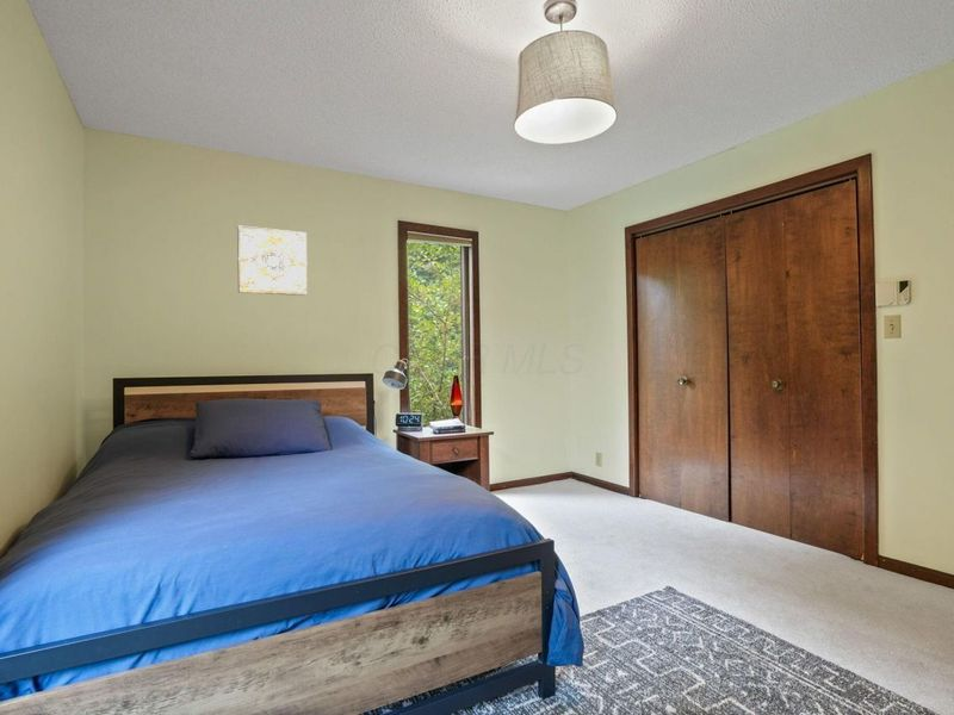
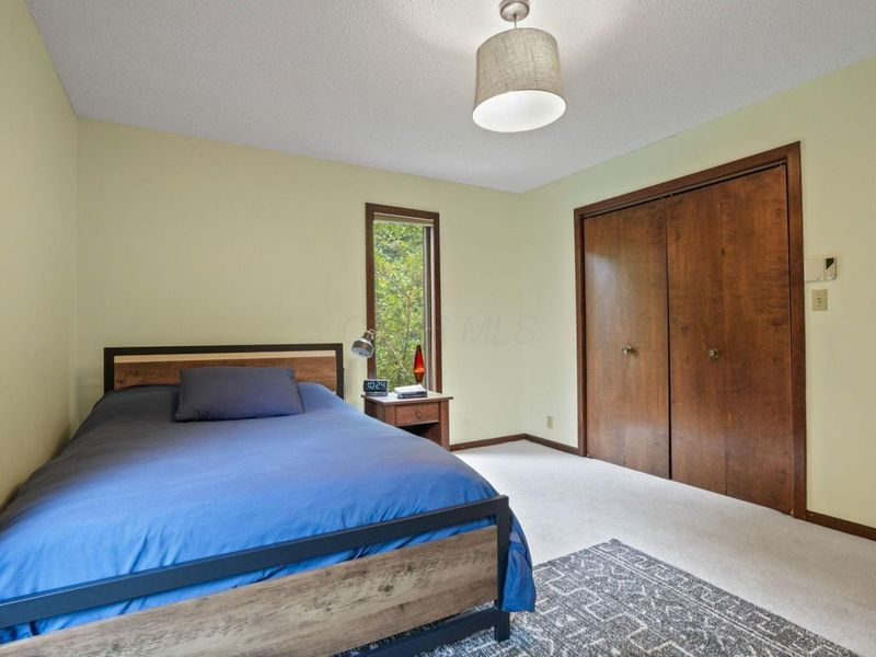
- wall art [236,224,309,297]
